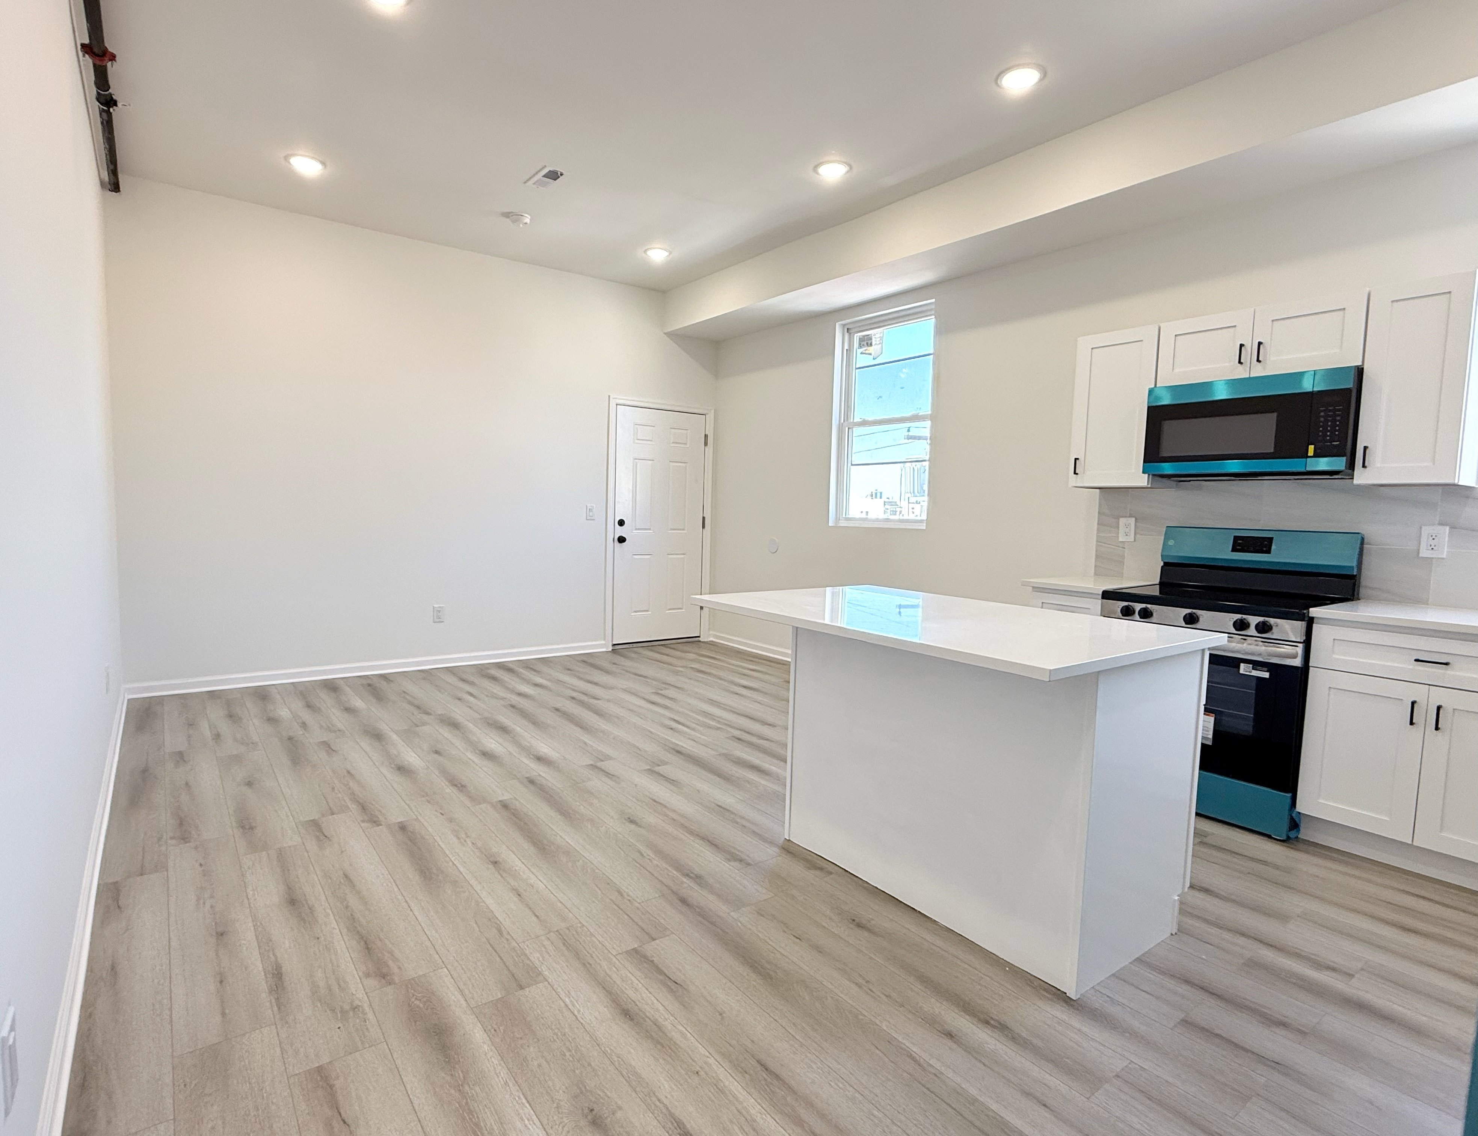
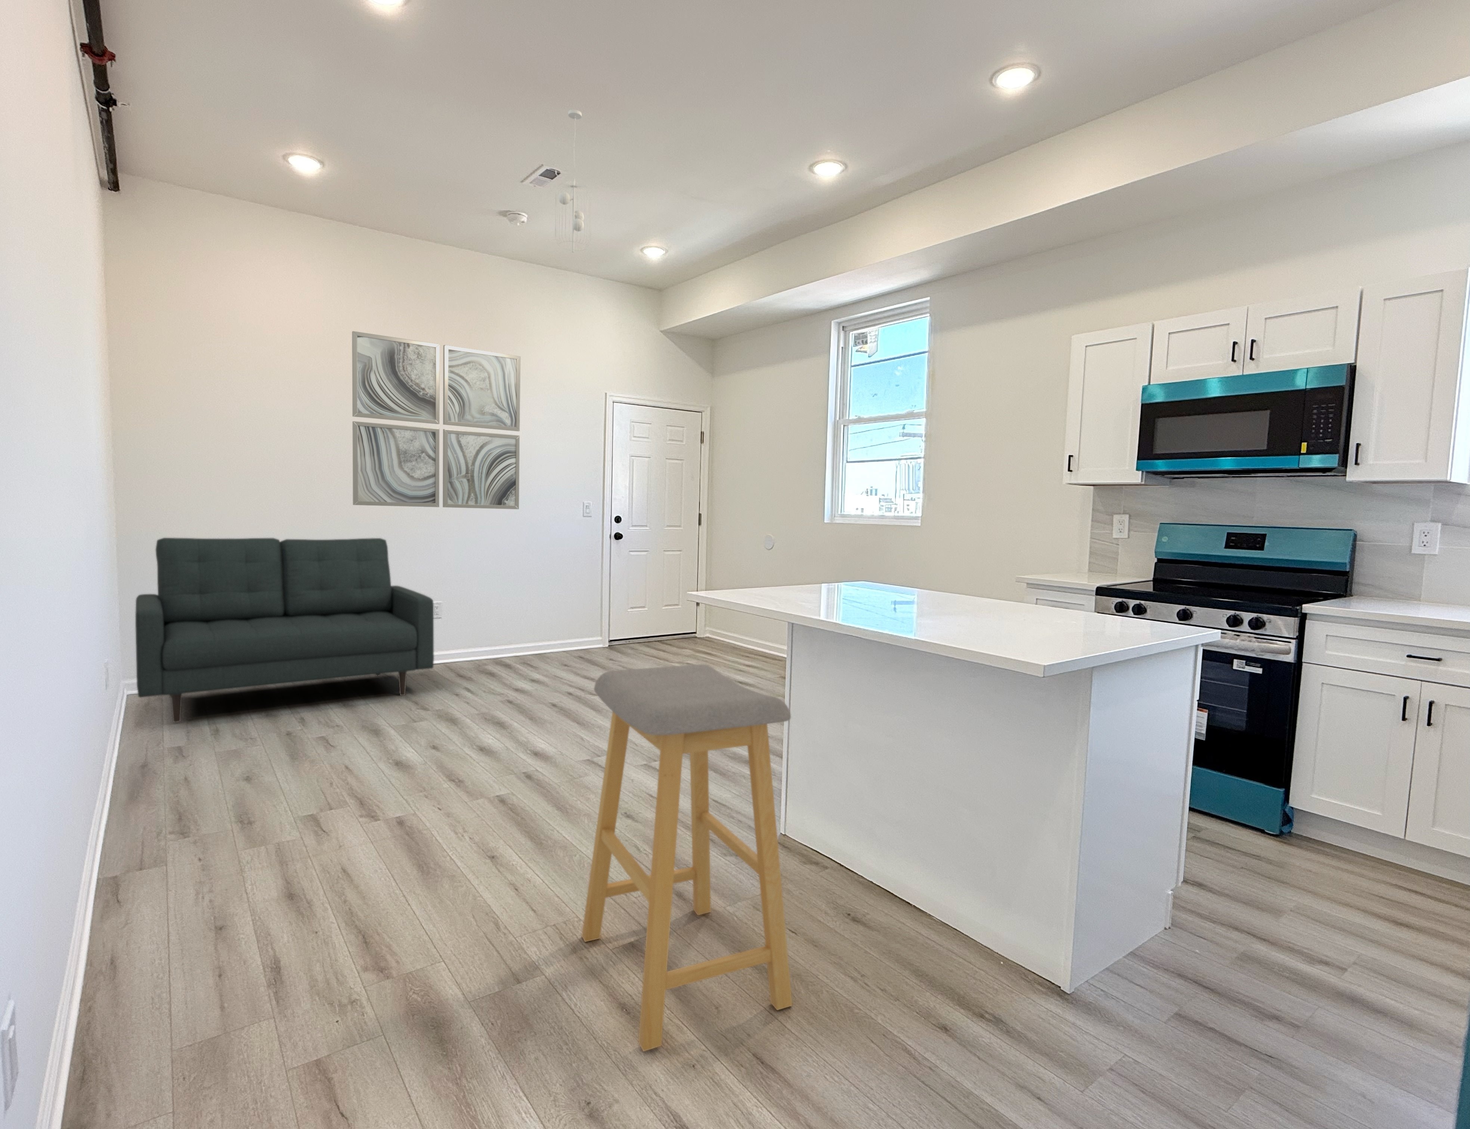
+ sofa [135,537,434,722]
+ pendant light [554,109,592,253]
+ wall art [351,331,521,510]
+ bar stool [581,664,793,1052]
